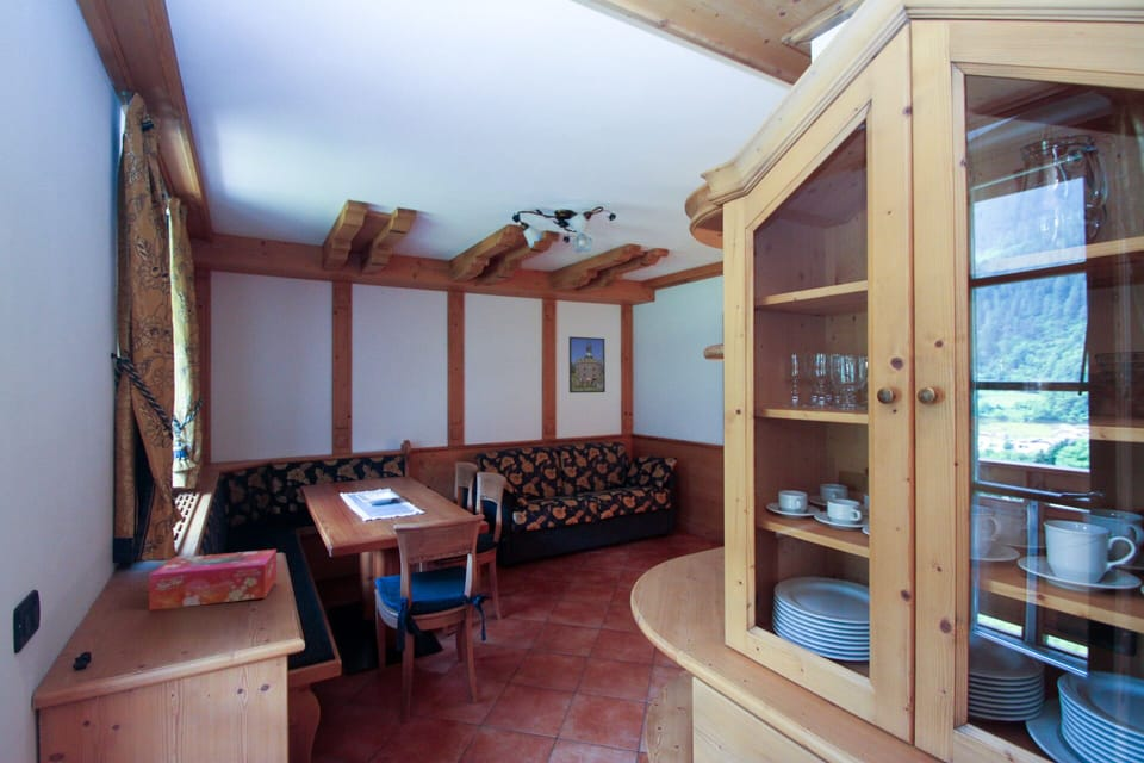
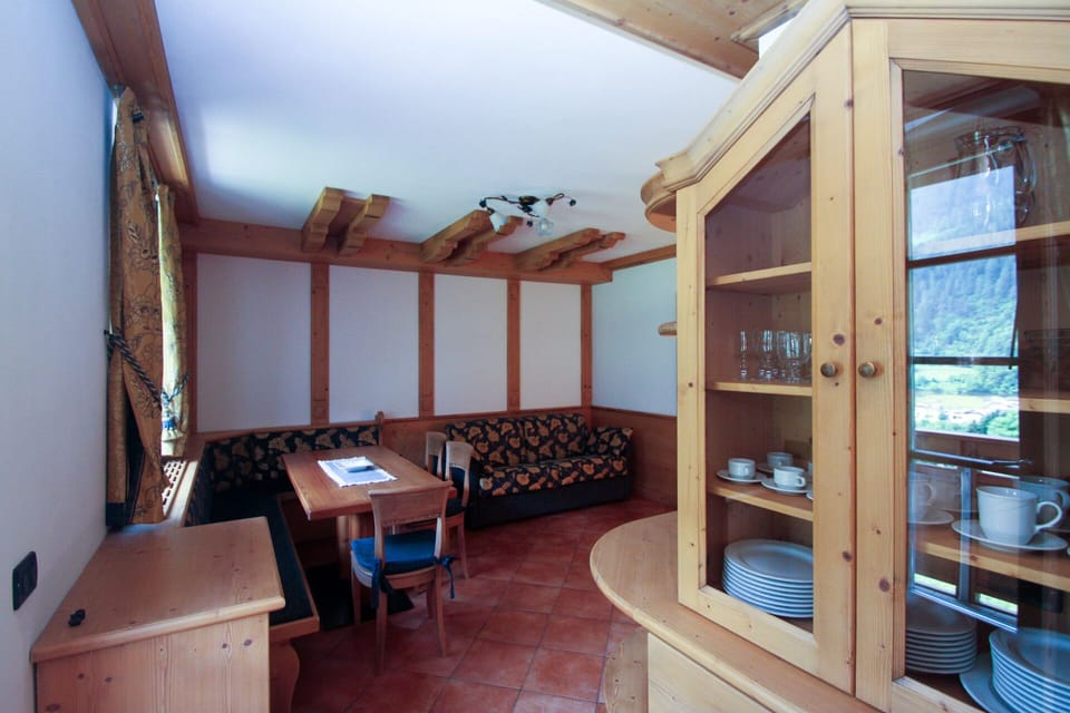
- tissue box [148,548,278,610]
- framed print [568,335,607,395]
